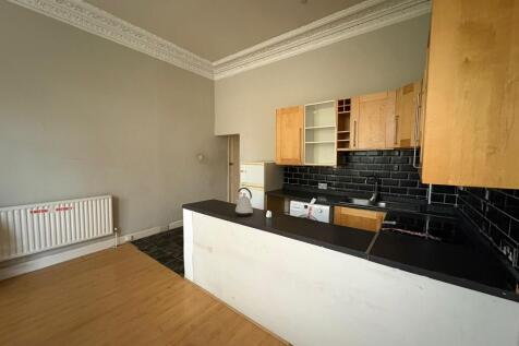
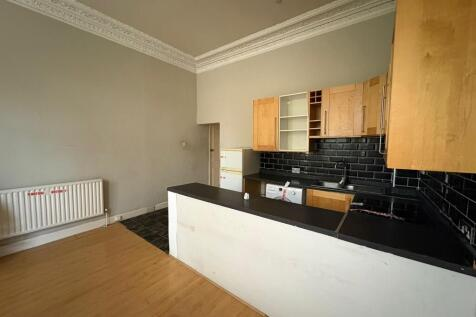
- kettle [234,187,254,217]
